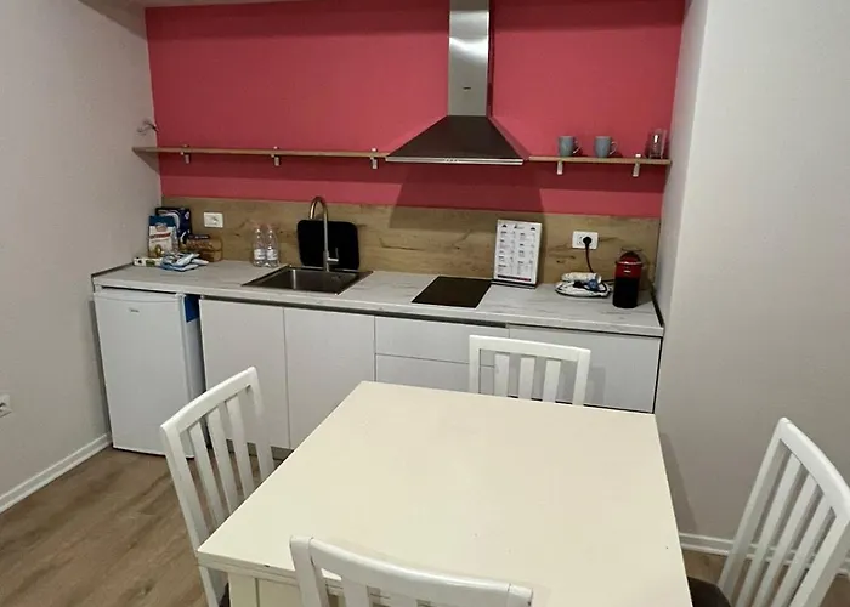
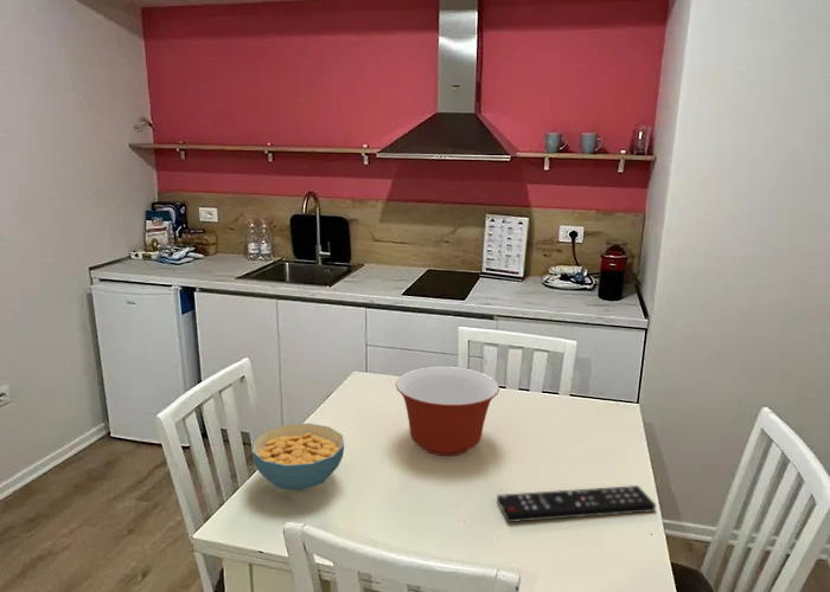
+ mixing bowl [395,366,500,457]
+ cereal bowl [250,423,345,493]
+ remote control [496,484,657,523]
